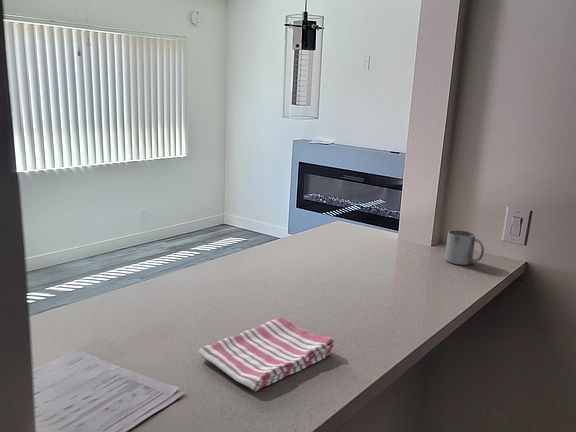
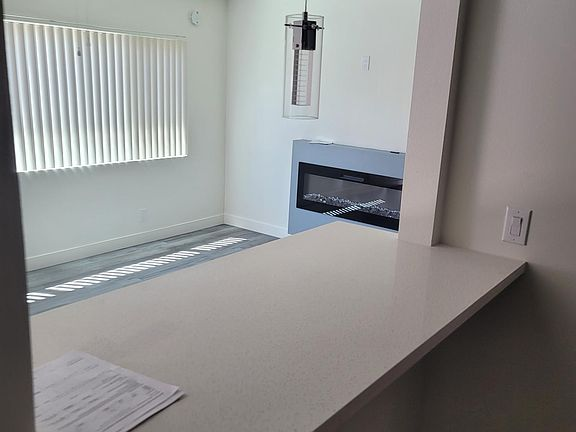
- dish towel [197,316,335,392]
- mug [444,229,485,266]
